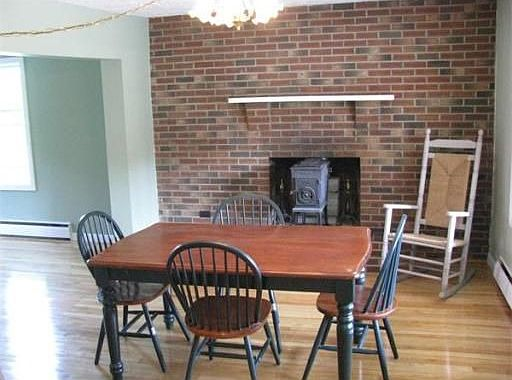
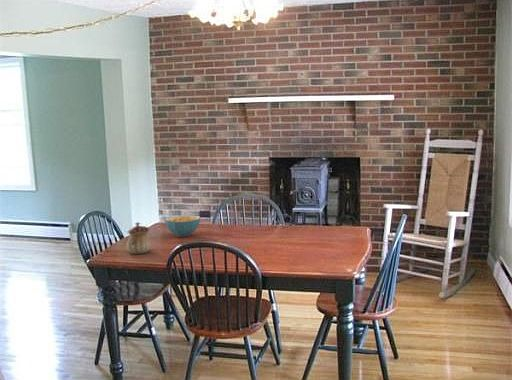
+ cereal bowl [164,215,201,237]
+ teapot [125,221,152,255]
